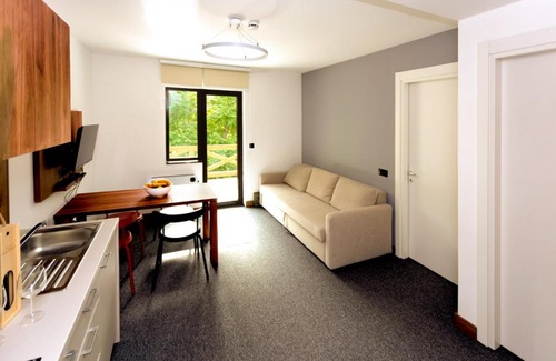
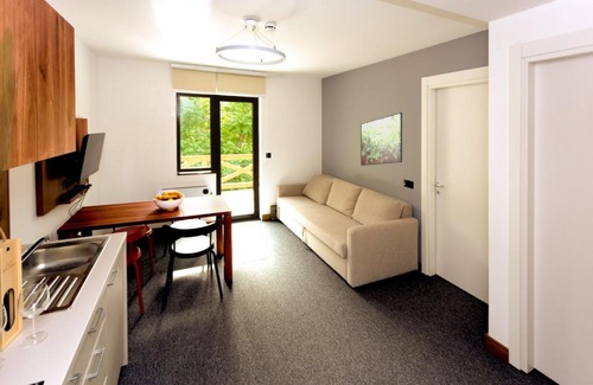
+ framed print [359,111,403,167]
